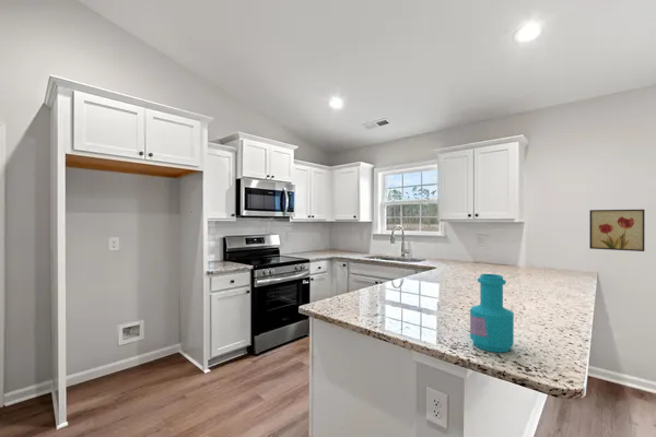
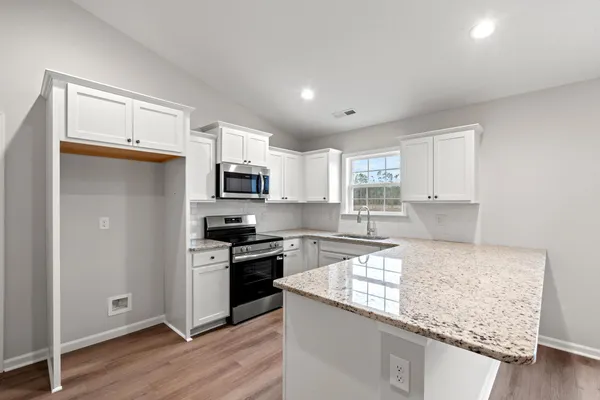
- wall art [588,209,646,252]
- bottle [469,273,515,354]
